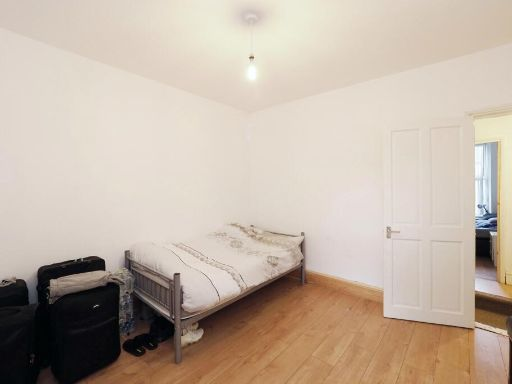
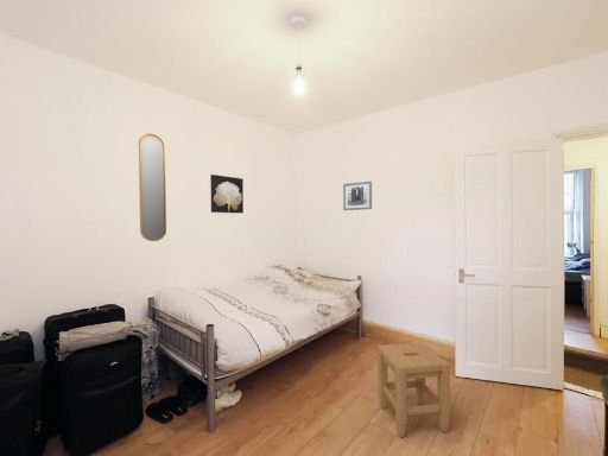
+ home mirror [138,132,167,242]
+ wall art [209,173,245,215]
+ wall art [342,180,373,211]
+ stool [376,342,451,438]
